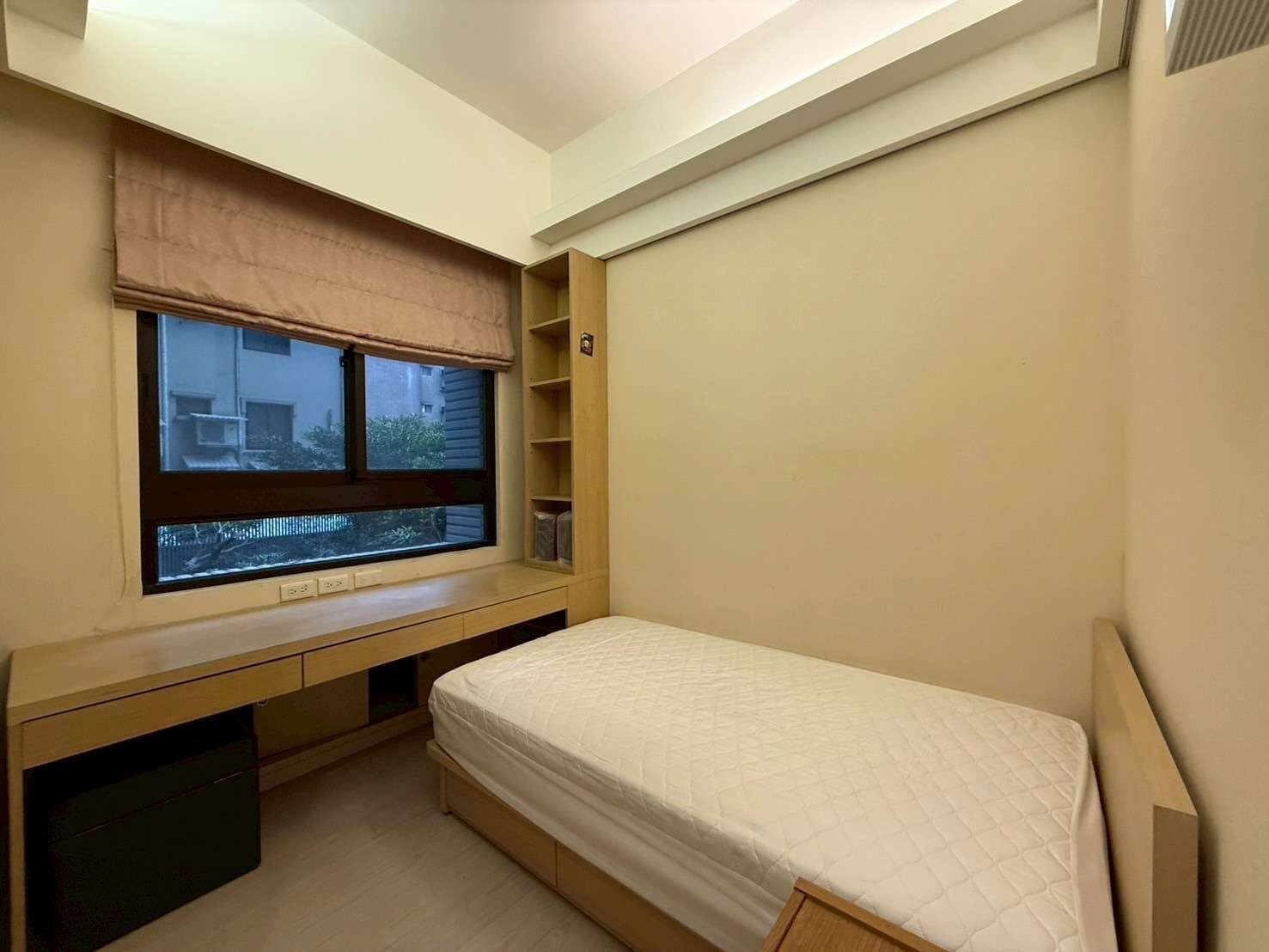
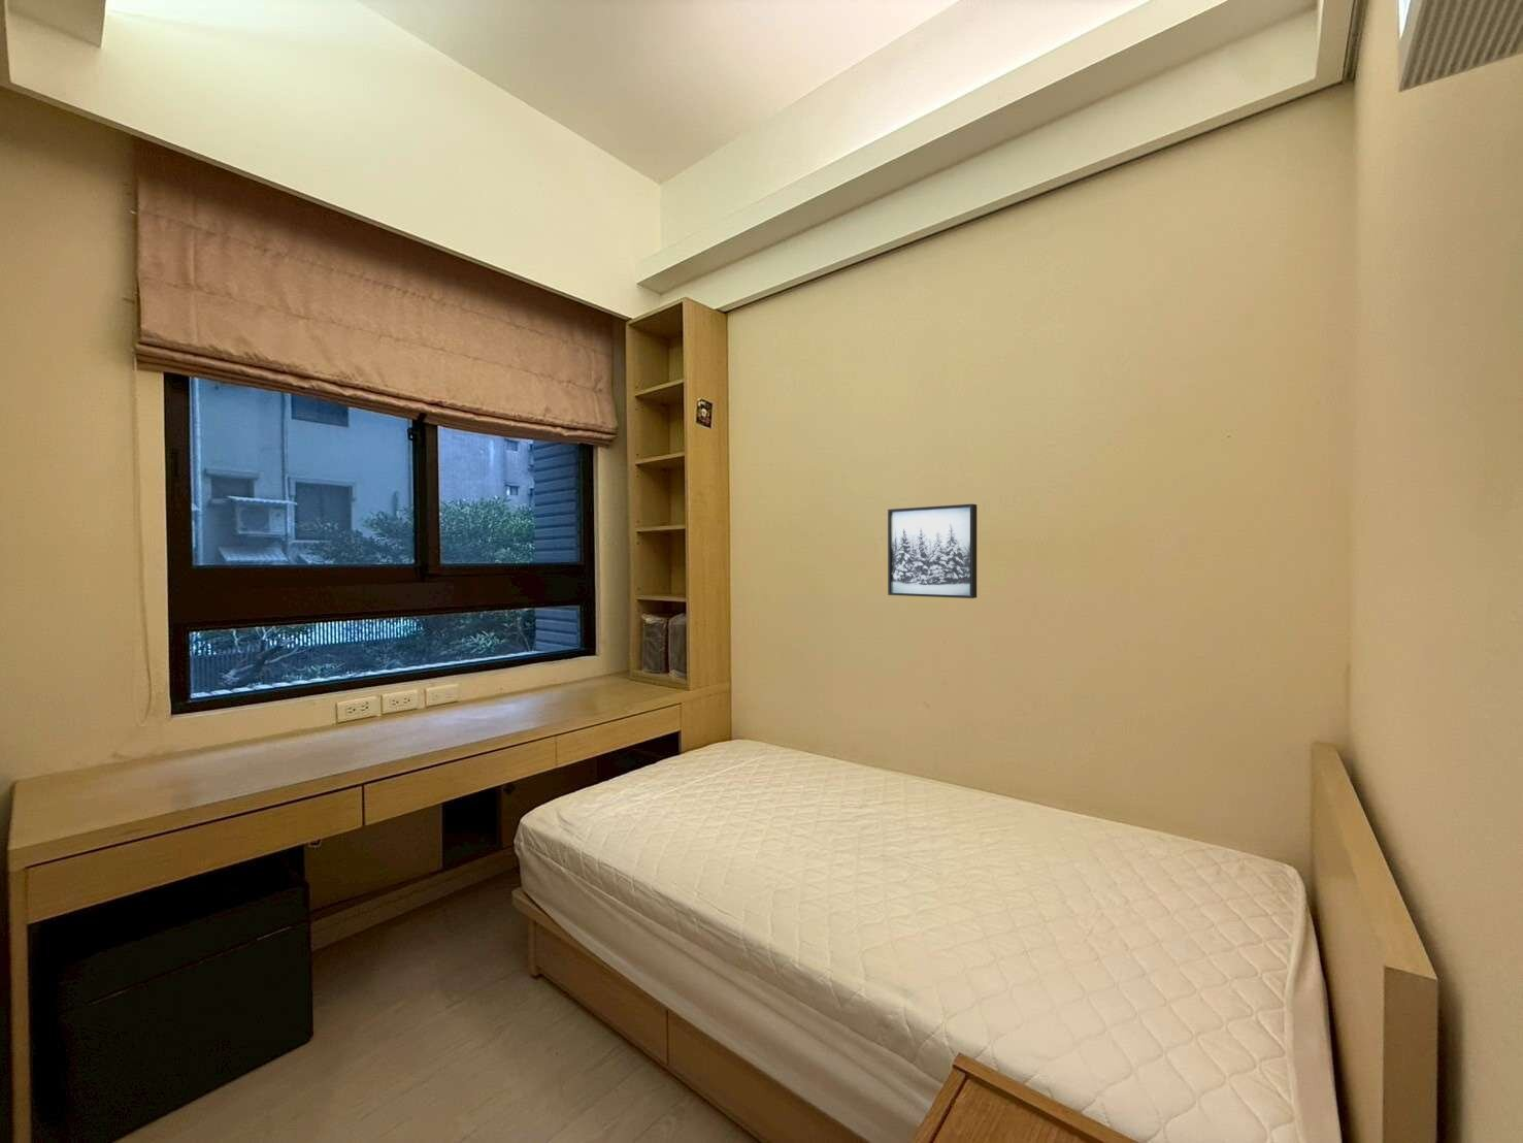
+ wall art [887,503,977,599]
